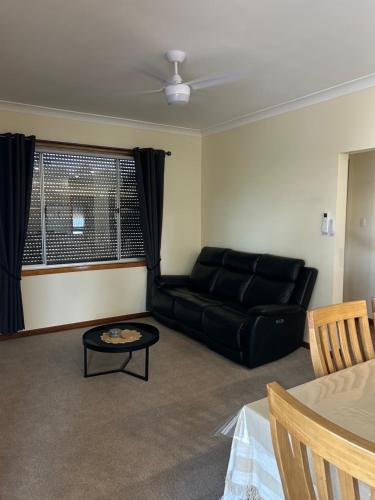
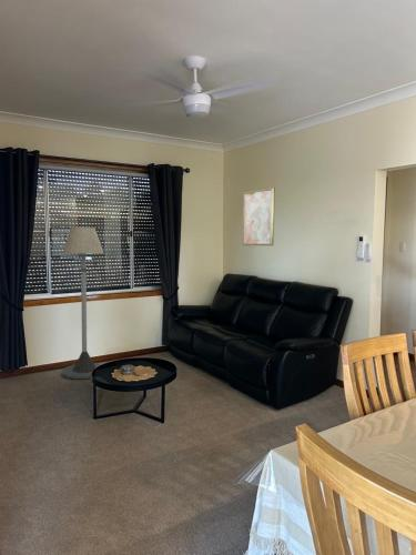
+ wall art [241,186,276,246]
+ floor lamp [61,226,104,380]
